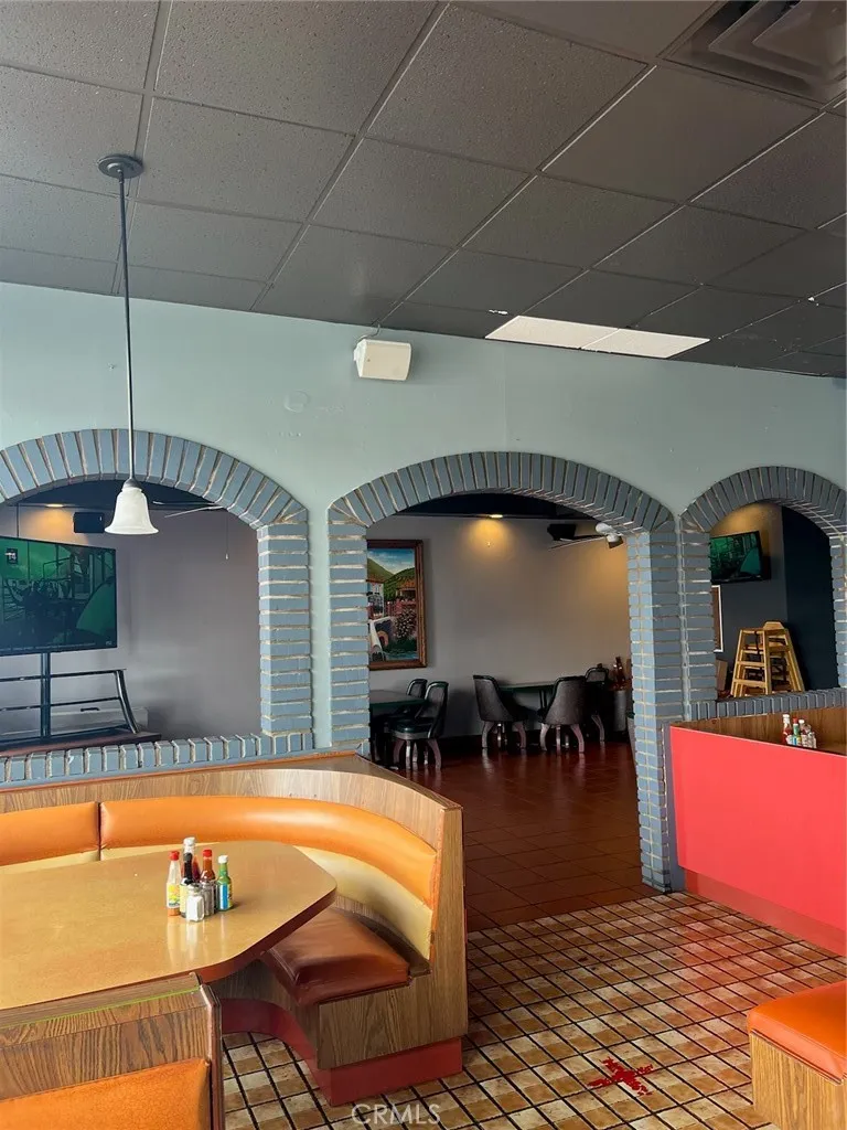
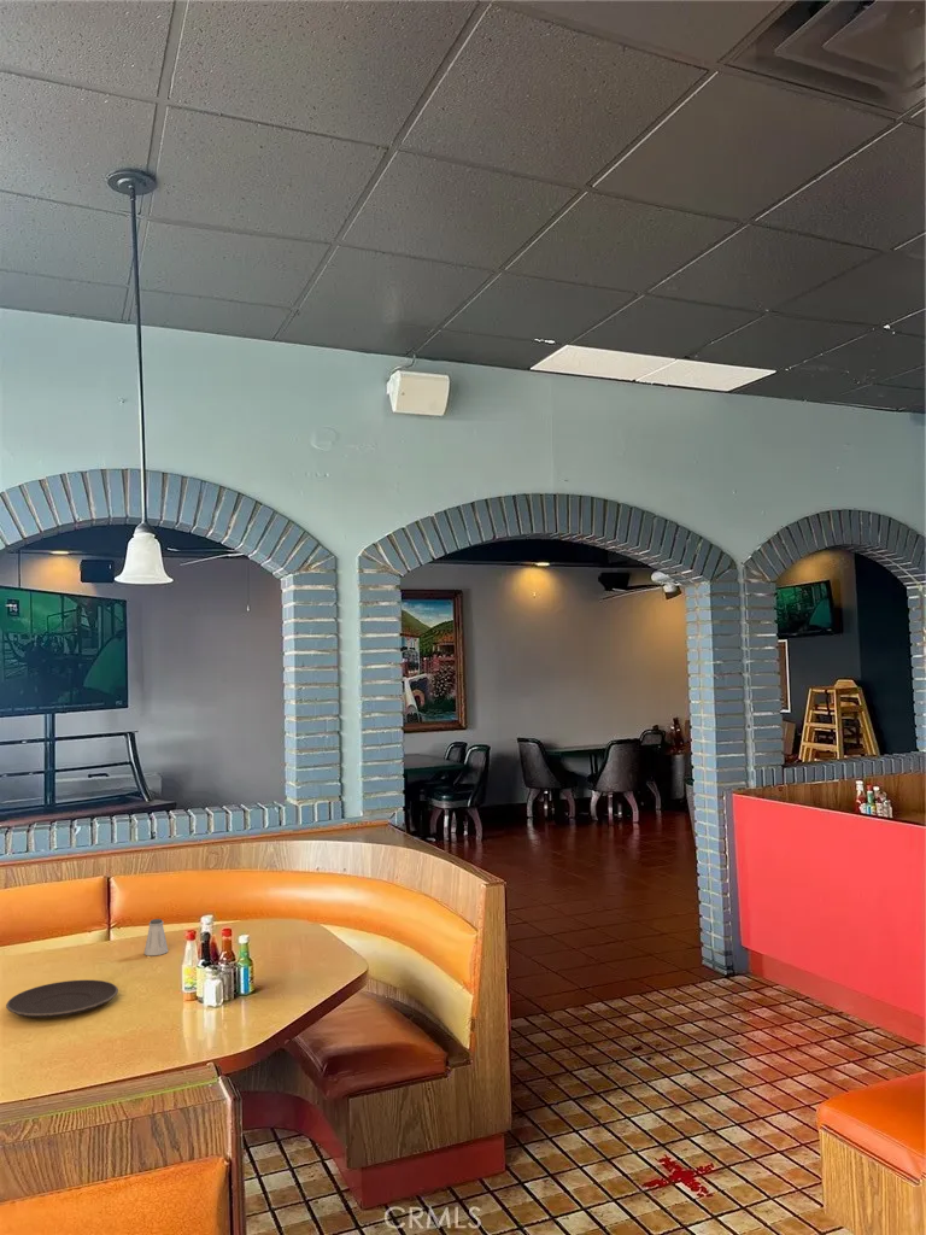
+ plate [5,979,119,1019]
+ saltshaker [143,918,169,956]
